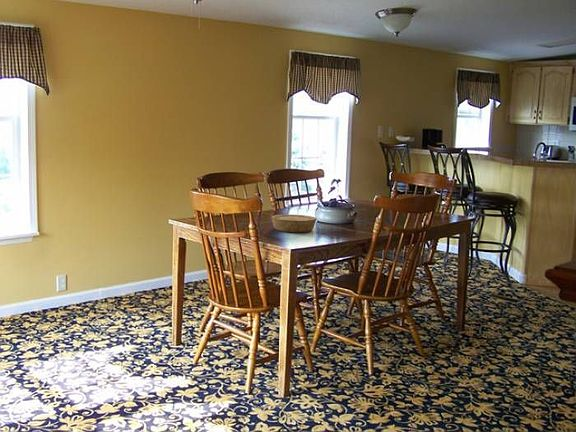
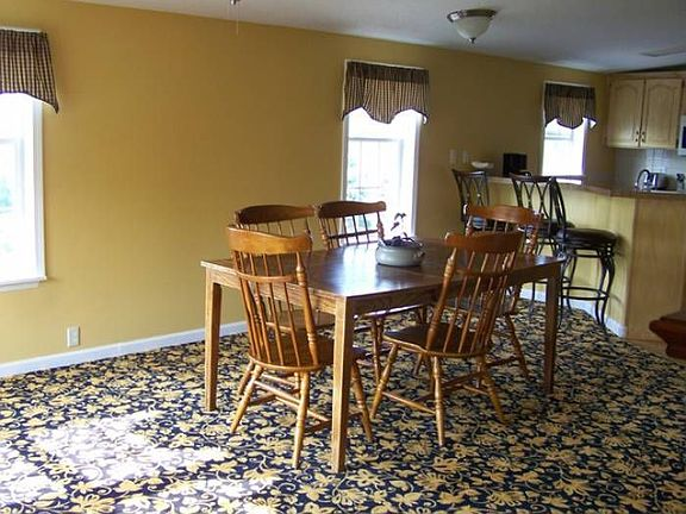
- bowl [270,214,318,233]
